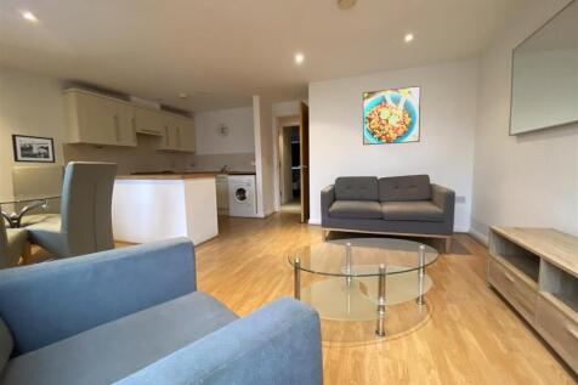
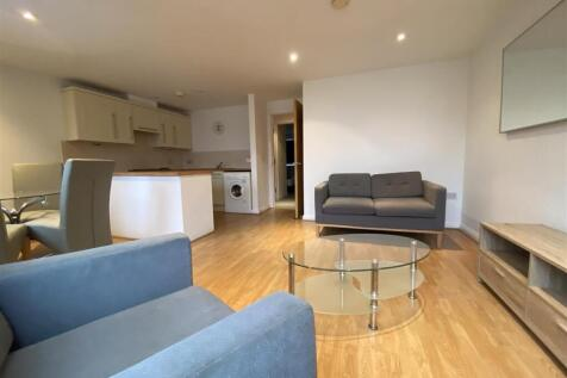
- picture frame [11,134,57,164]
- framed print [362,85,421,146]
